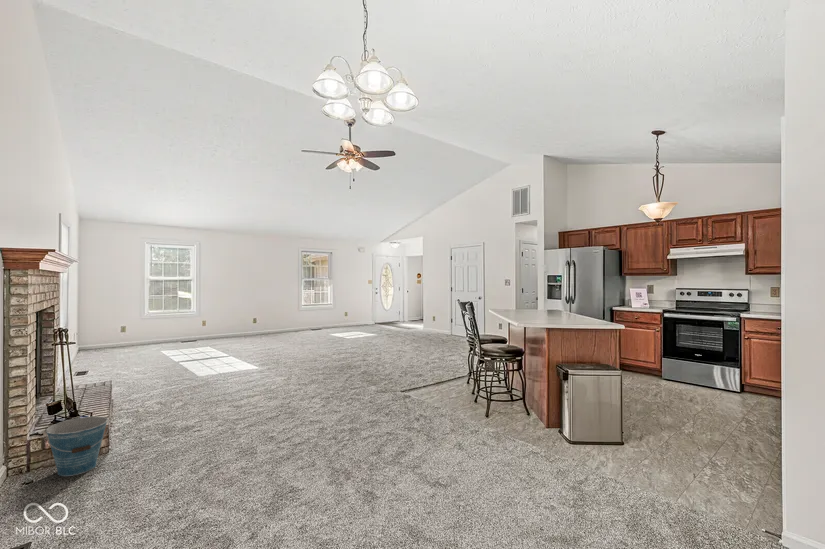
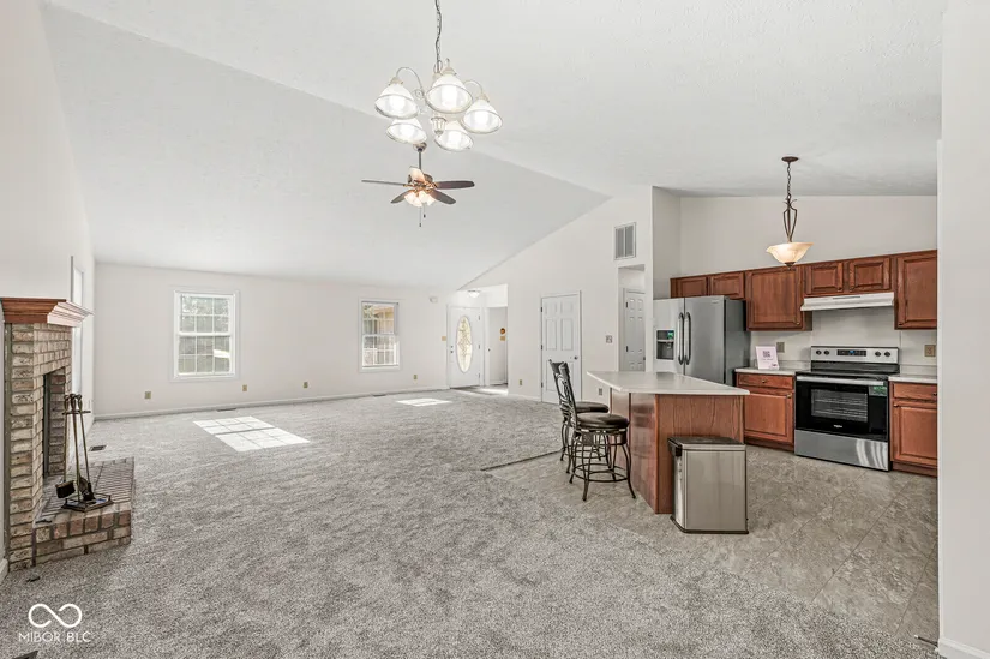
- bucket [45,416,110,477]
